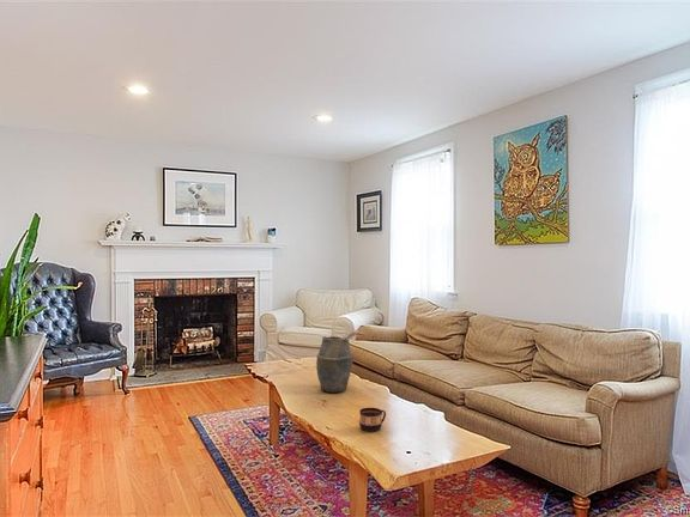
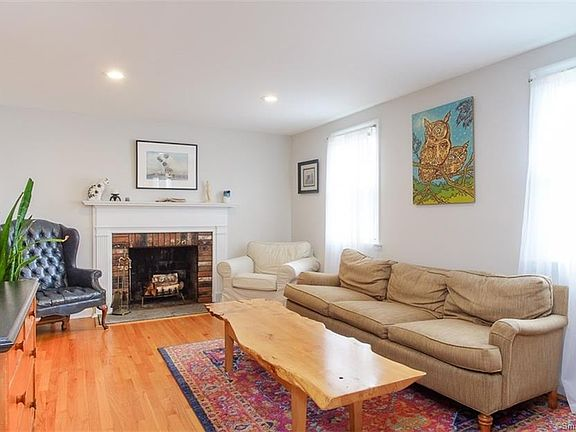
- cup [358,407,387,432]
- vase [315,335,353,394]
